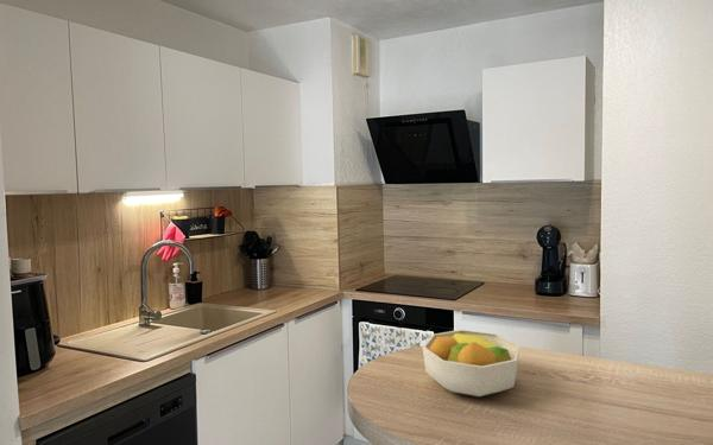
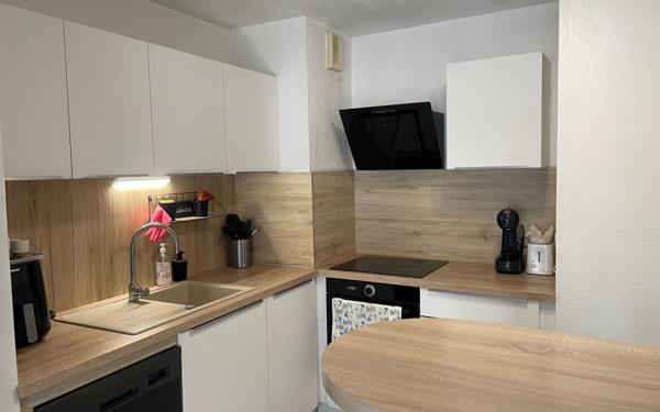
- fruit bowl [421,329,520,398]
